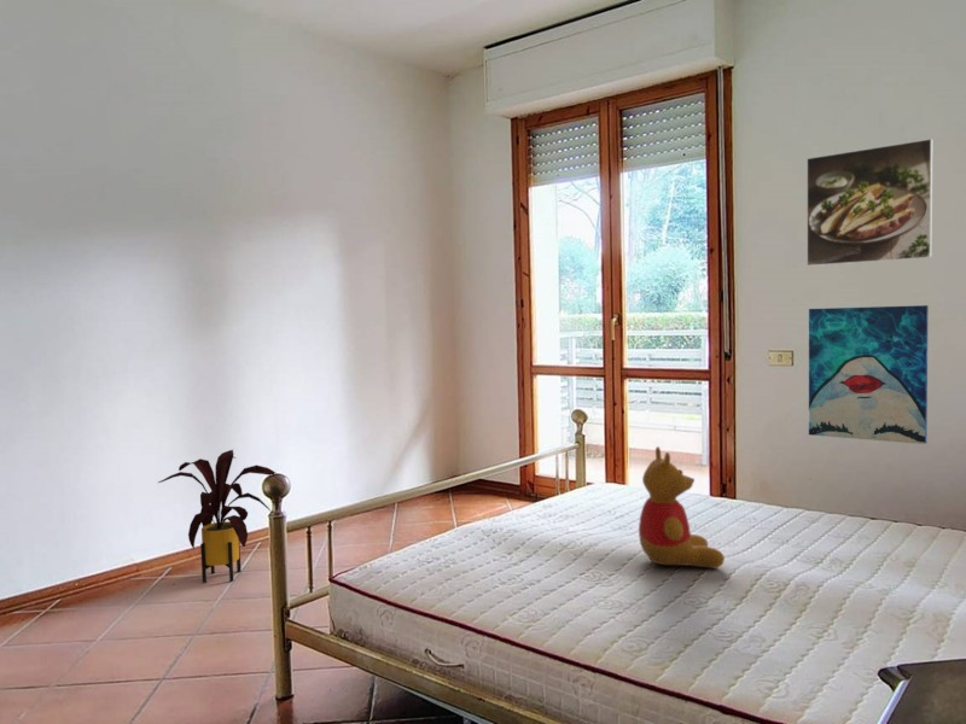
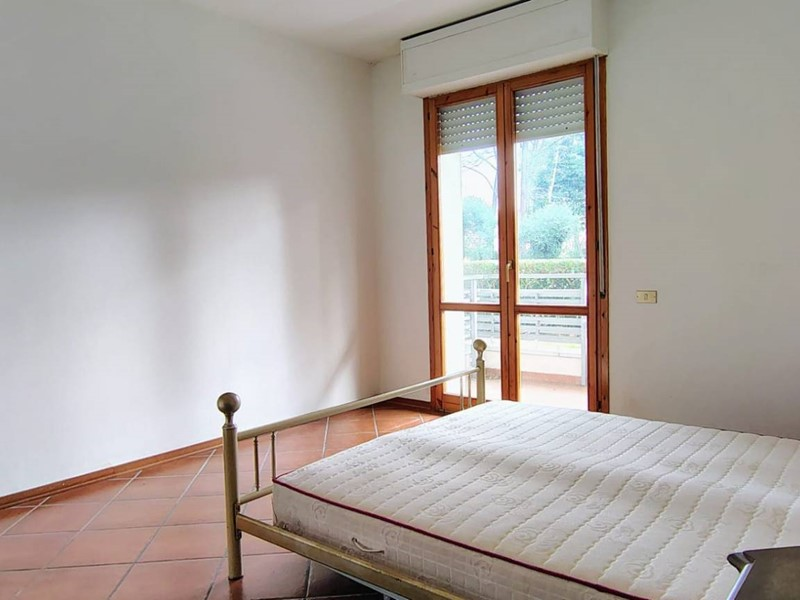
- house plant [157,449,277,584]
- wall art [808,304,930,445]
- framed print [805,138,933,268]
- teddy bear [638,445,726,570]
